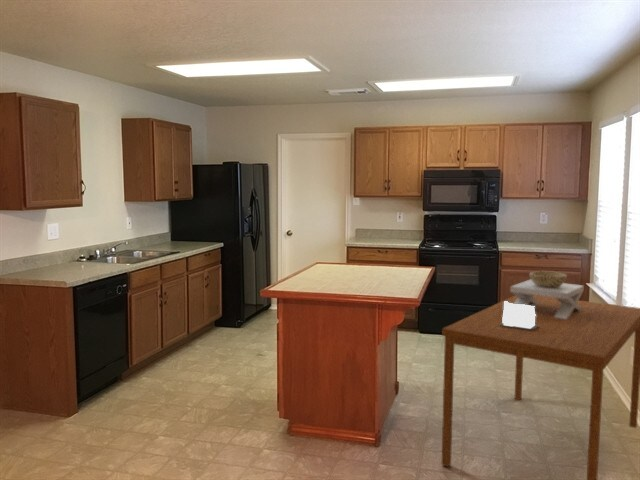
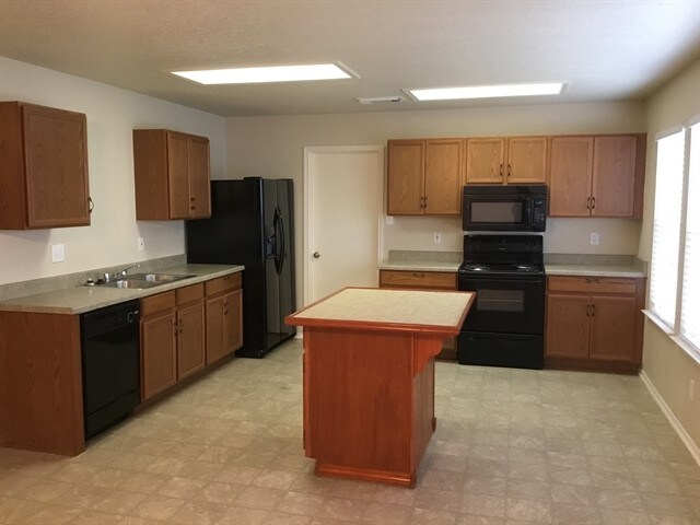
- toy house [499,301,539,331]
- decorative bowl [509,270,585,319]
- dining table [441,295,640,480]
